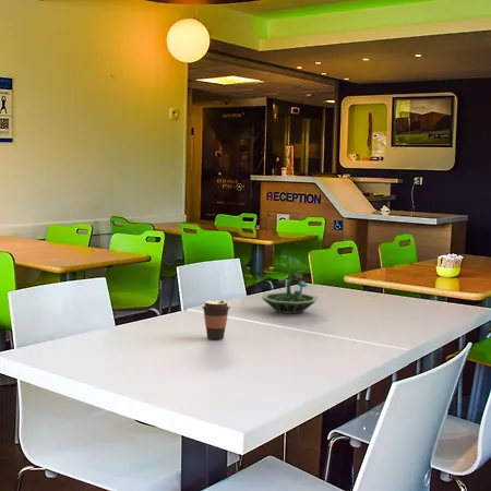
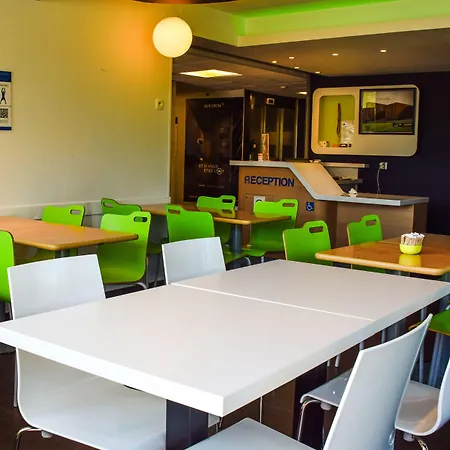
- coffee cup [201,299,231,340]
- terrarium [261,254,320,315]
